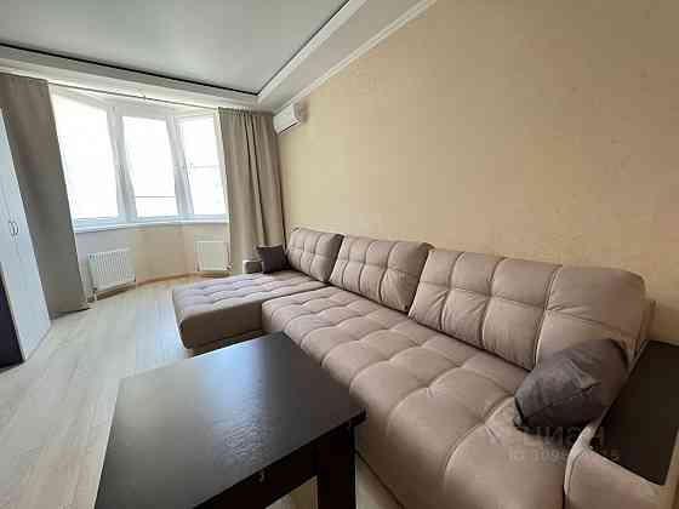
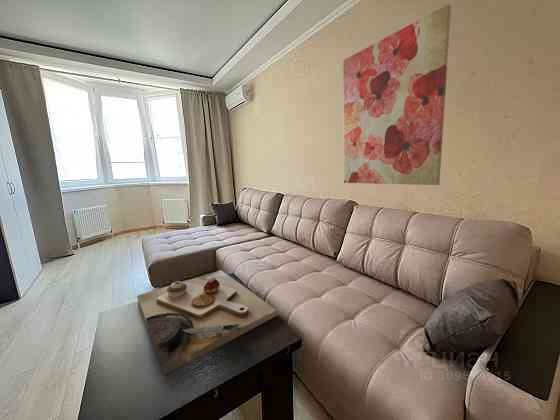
+ decorative tray [136,269,278,376]
+ wall art [342,4,452,186]
